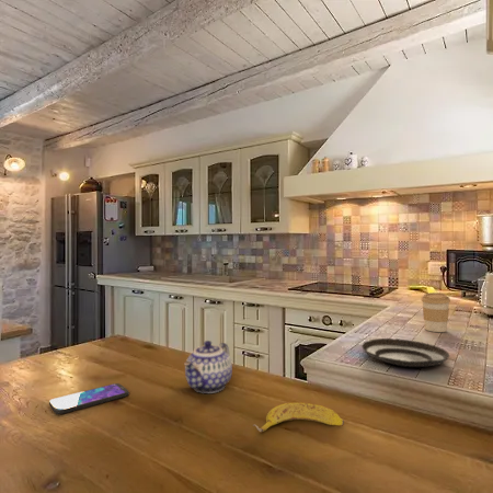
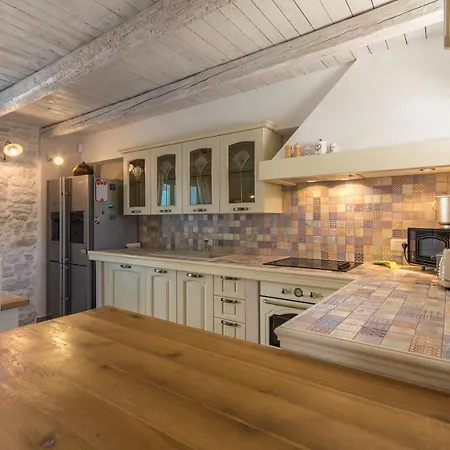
- teapot [183,340,233,394]
- banana [252,401,345,433]
- coffee cup [421,291,451,333]
- smartphone [48,382,130,415]
- tart tin [360,337,451,368]
